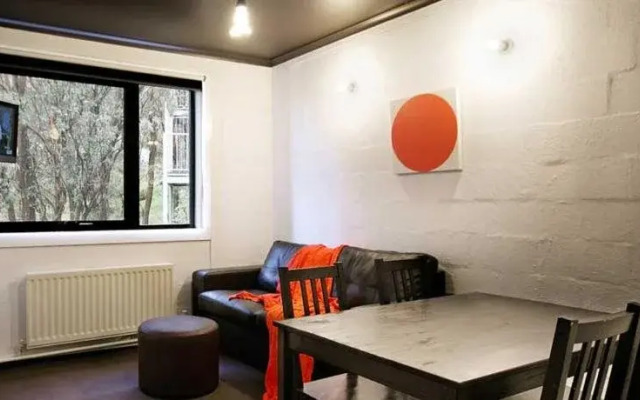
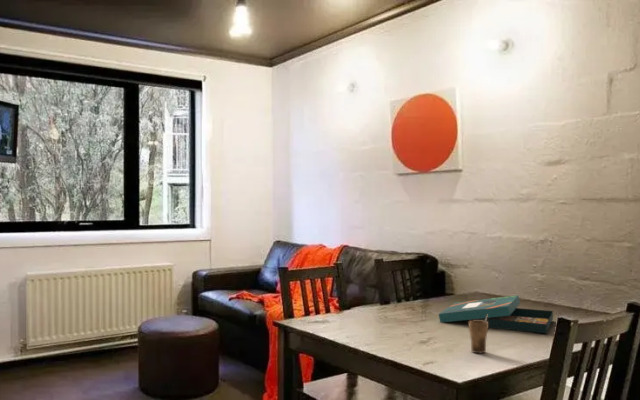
+ board game [438,294,554,334]
+ cup [468,314,489,354]
